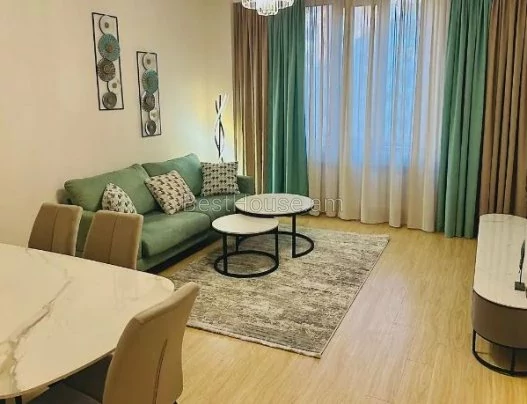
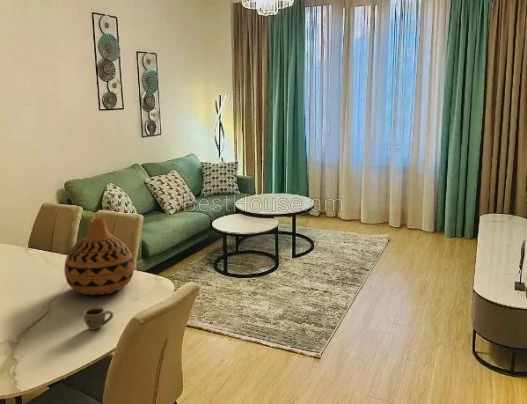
+ cup [82,306,114,331]
+ vase [63,218,135,296]
